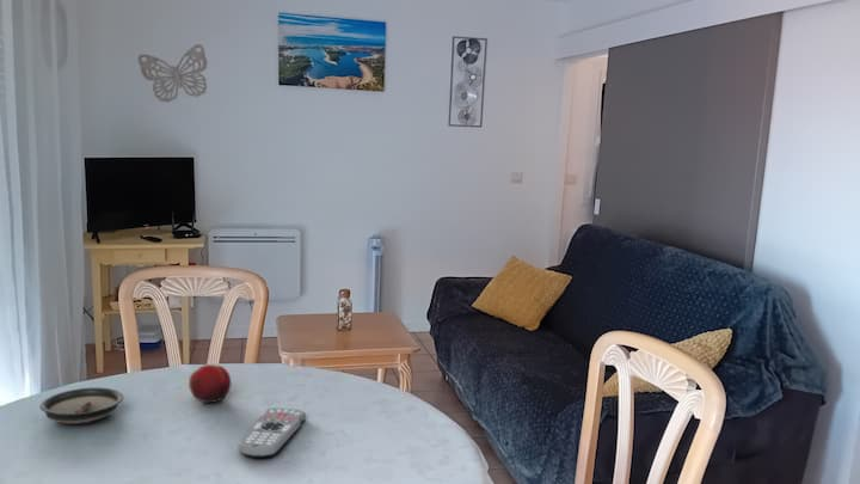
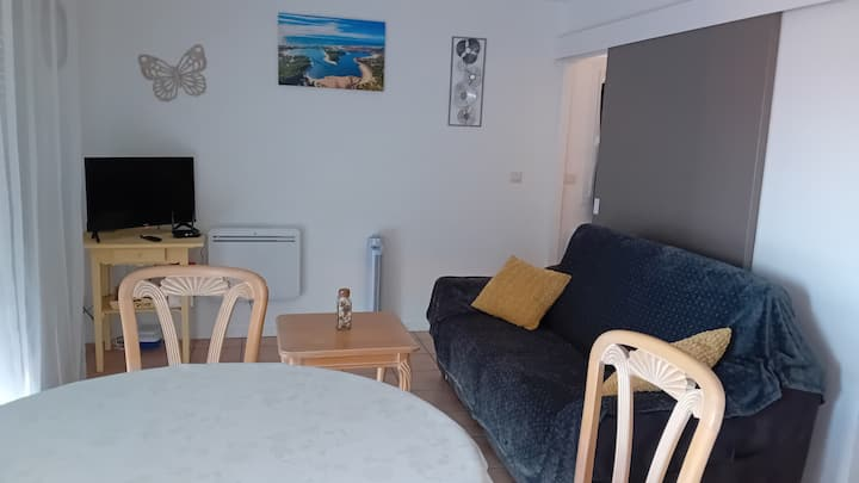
- remote control [236,406,307,459]
- saucer [38,386,124,425]
- fruit [188,363,233,404]
